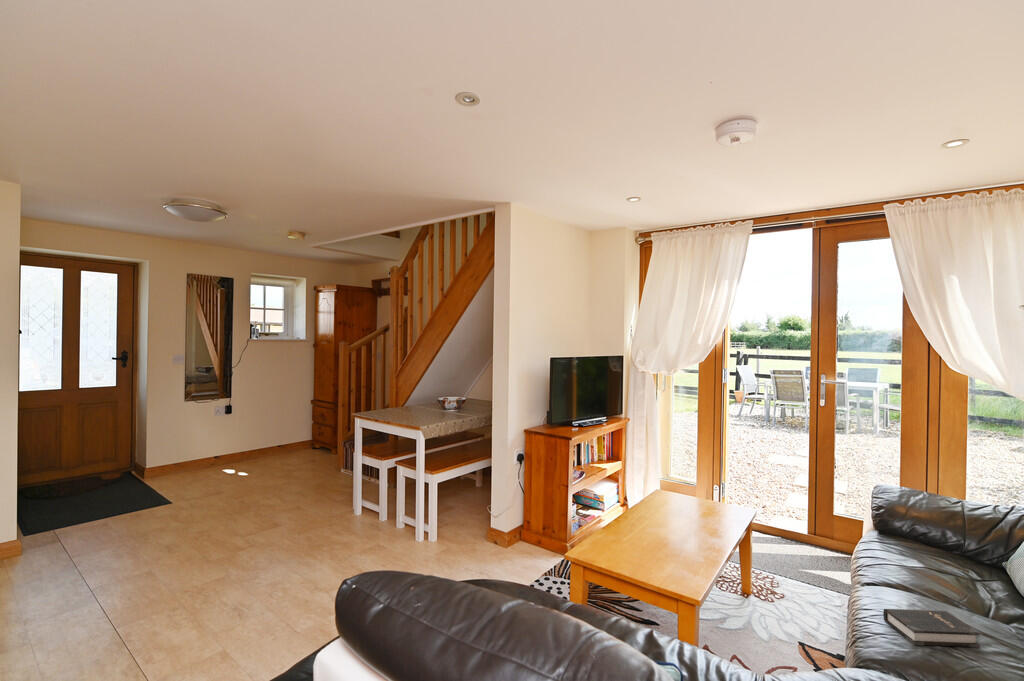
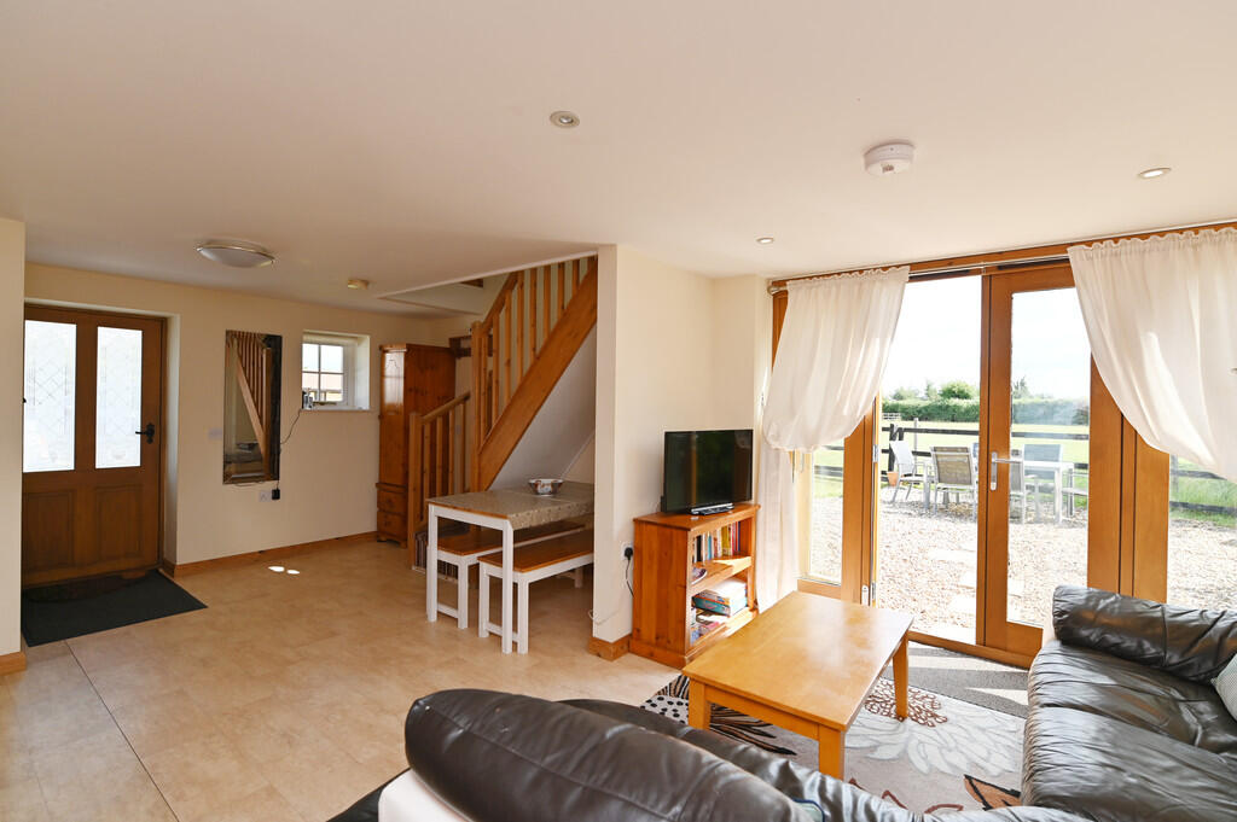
- hardback book [882,608,981,649]
